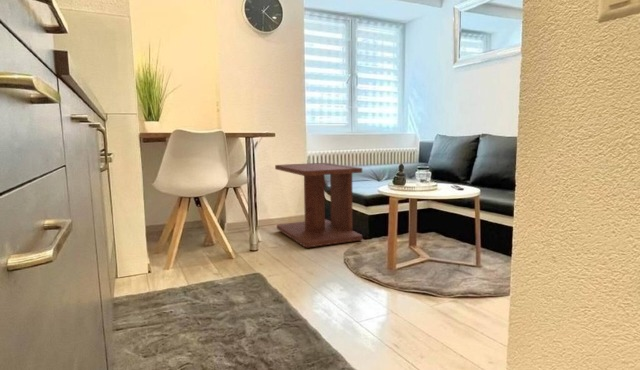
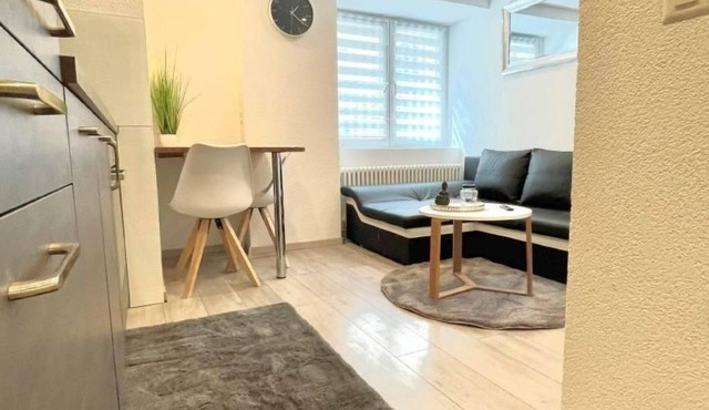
- side table [274,162,363,248]
